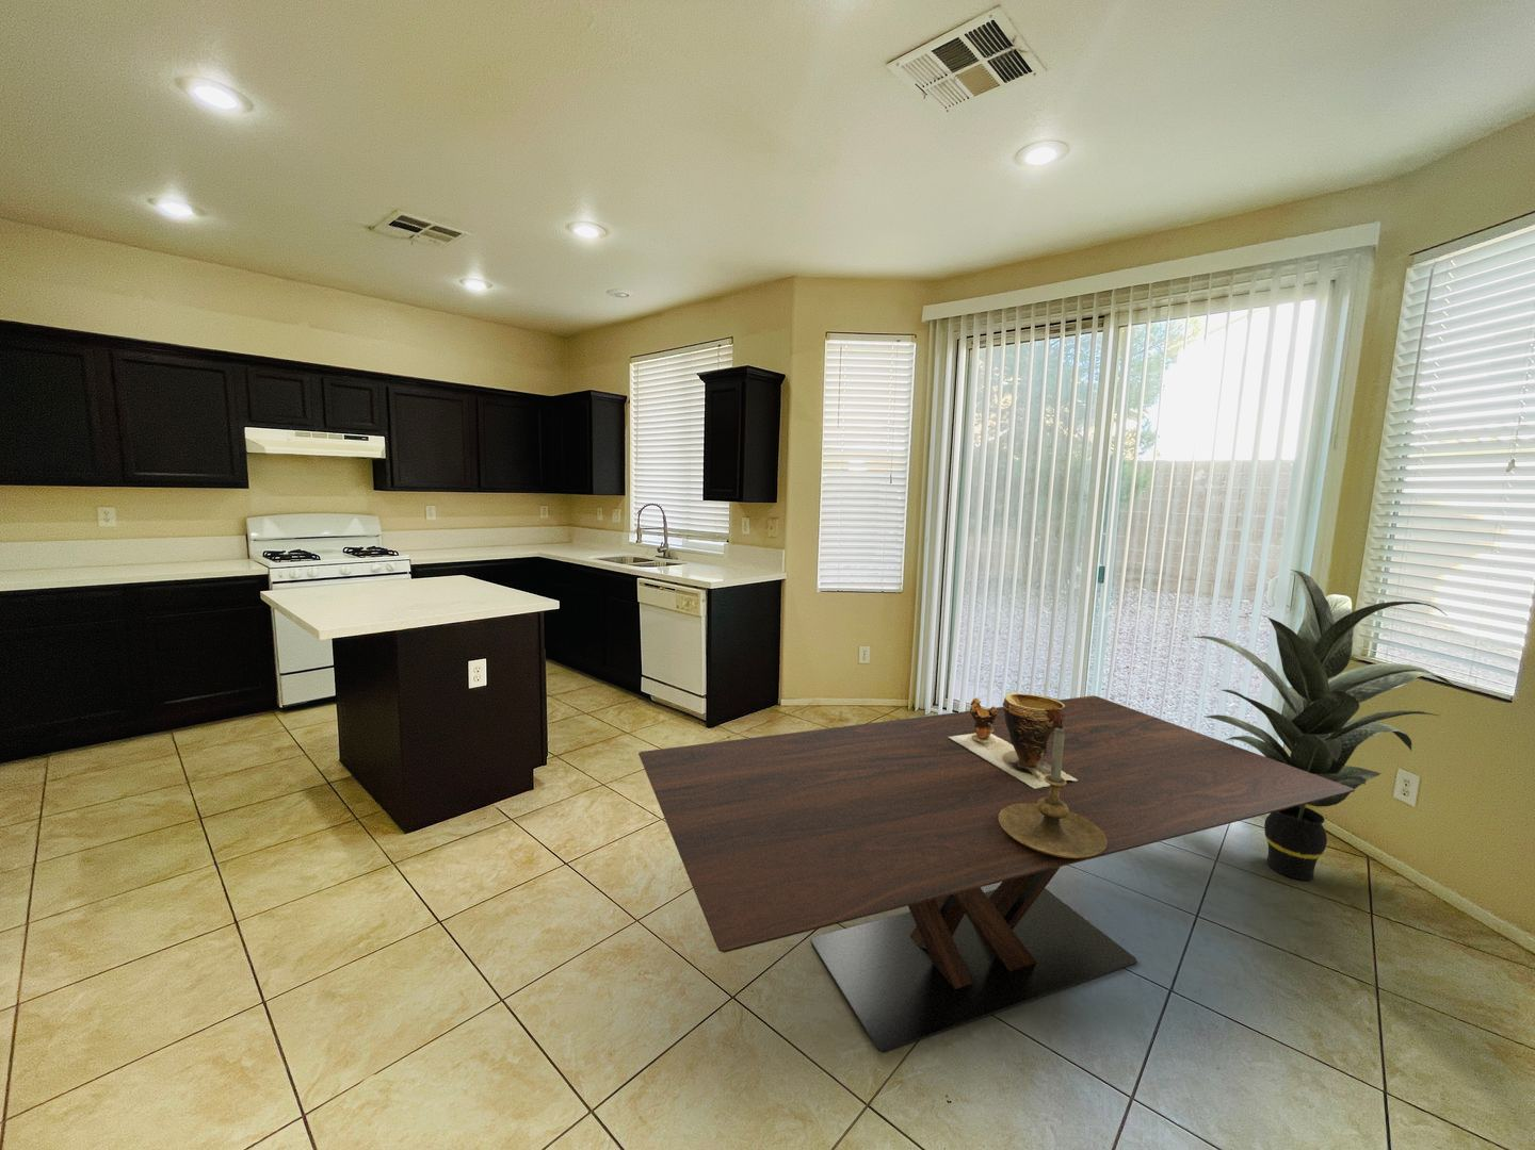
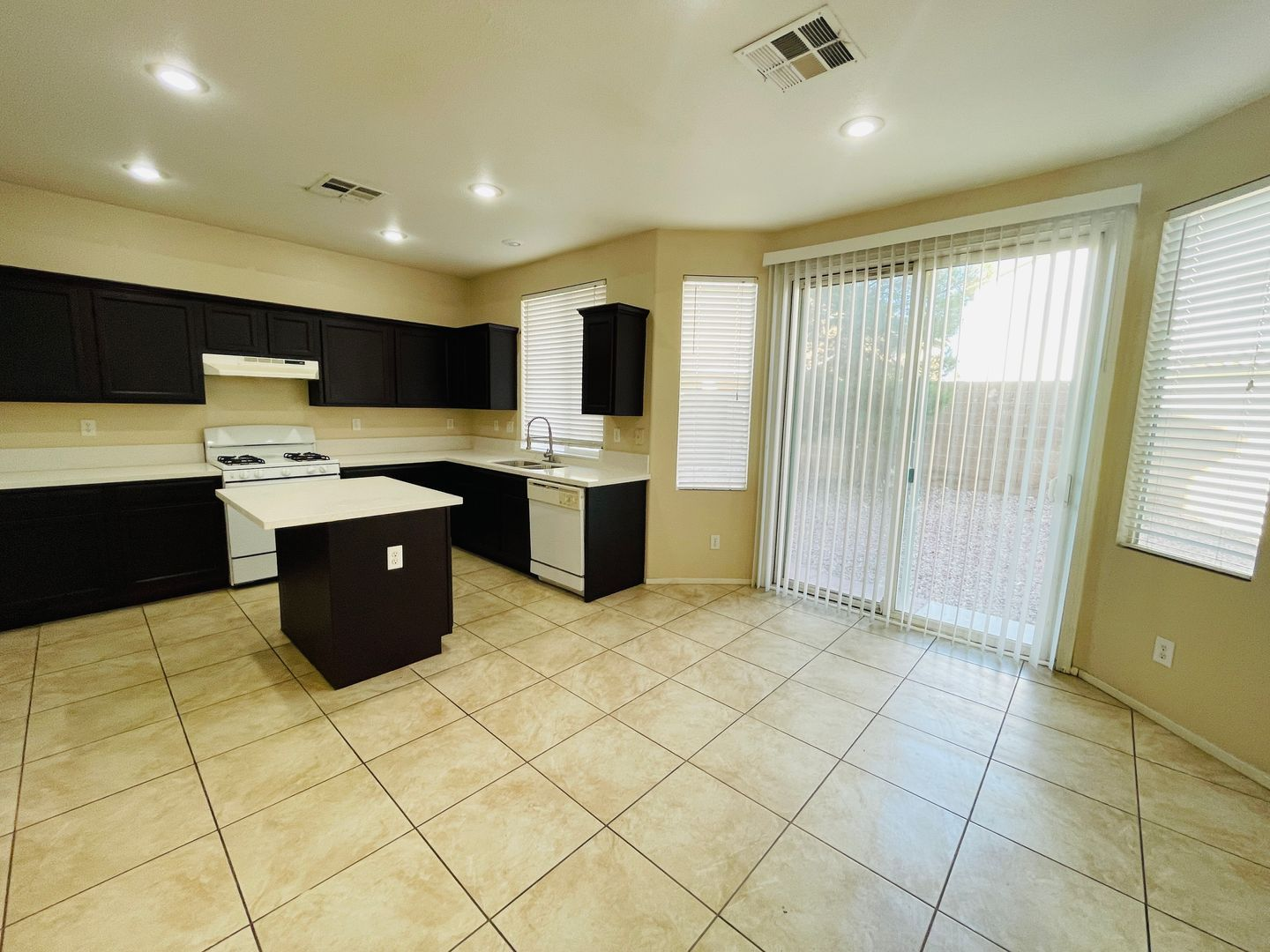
- candle holder [998,728,1106,858]
- dining table [637,695,1356,1055]
- clay pot [949,691,1077,788]
- indoor plant [1193,569,1456,881]
